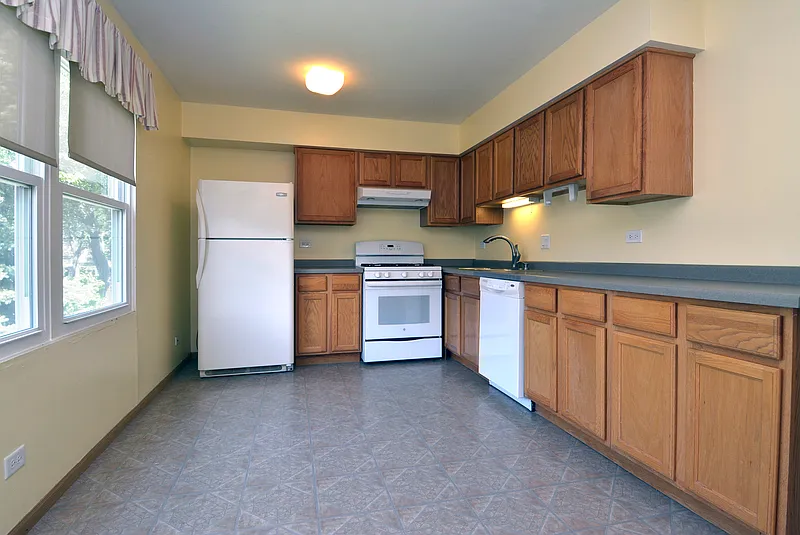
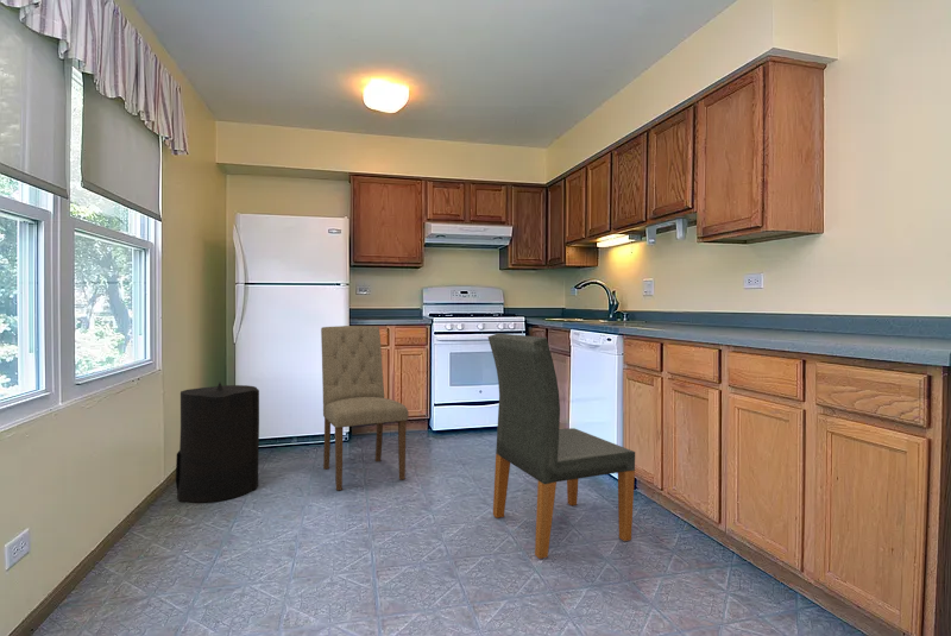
+ trash can [175,382,260,504]
+ dining chair [486,332,636,560]
+ dining chair [320,325,410,491]
